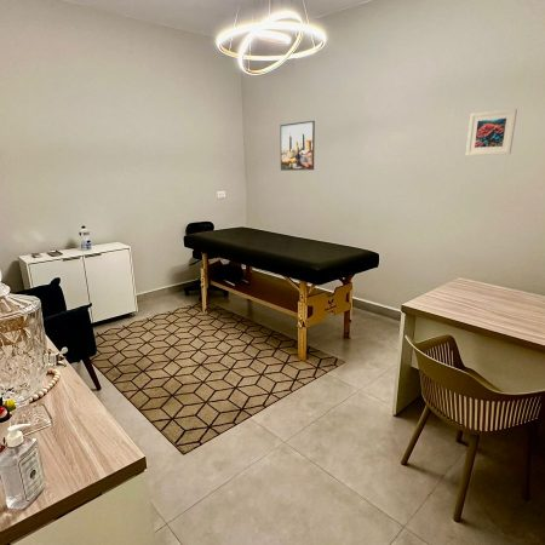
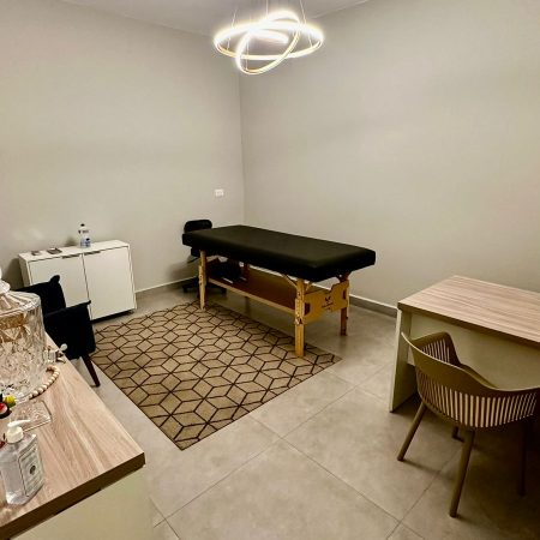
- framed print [279,120,316,172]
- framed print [465,108,518,156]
